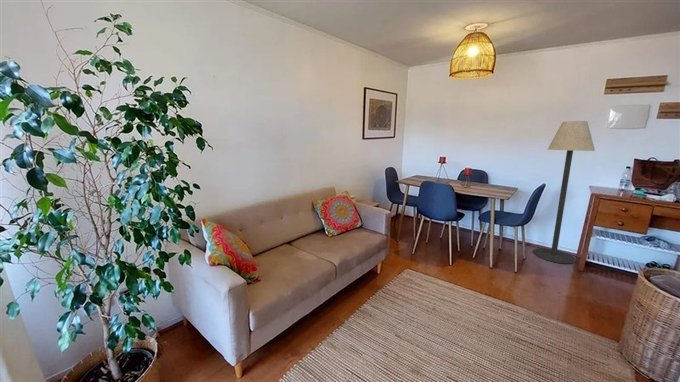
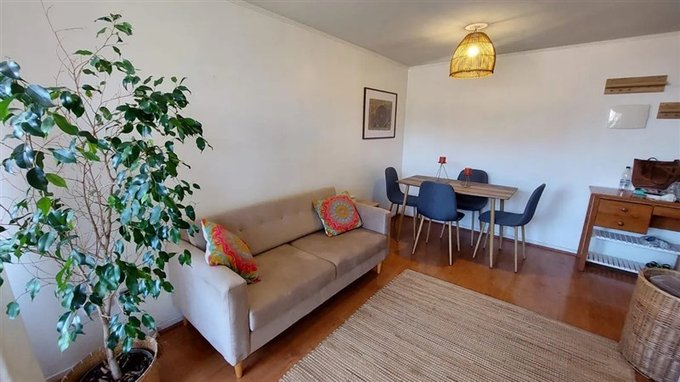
- floor lamp [532,120,596,264]
